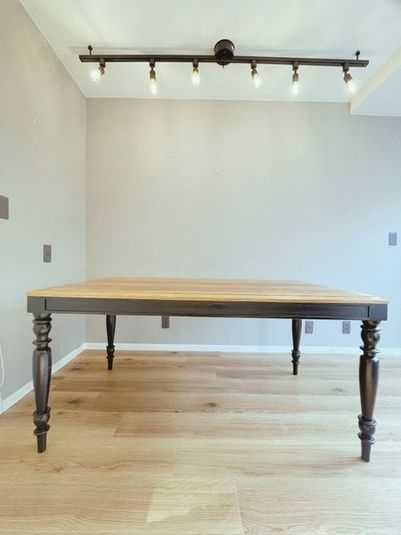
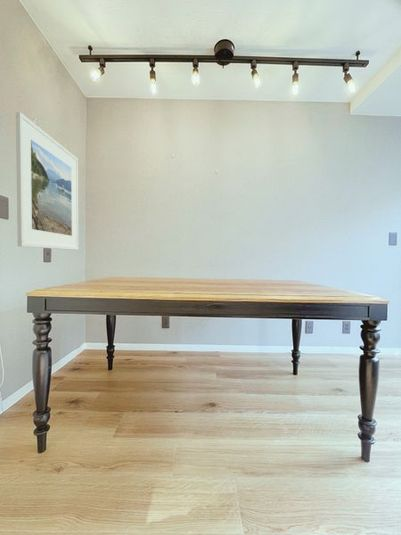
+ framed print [15,111,79,251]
